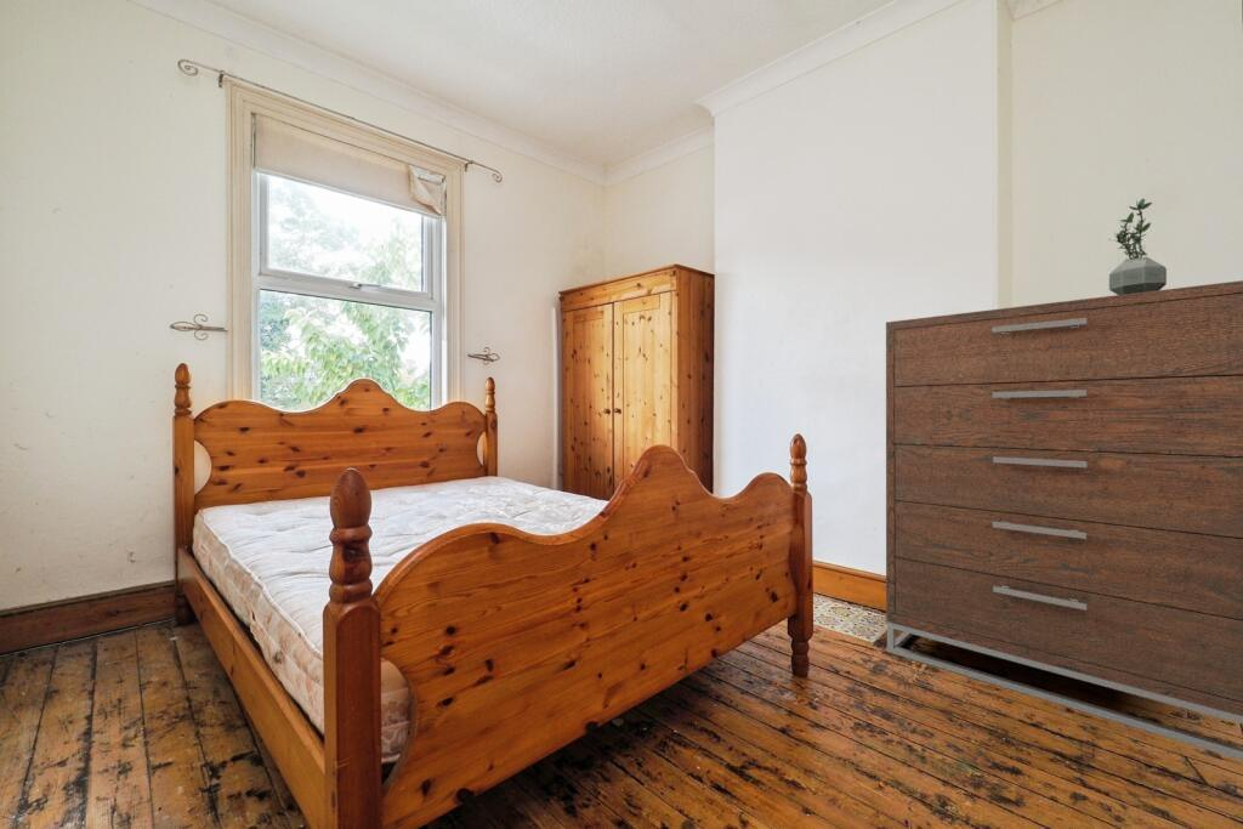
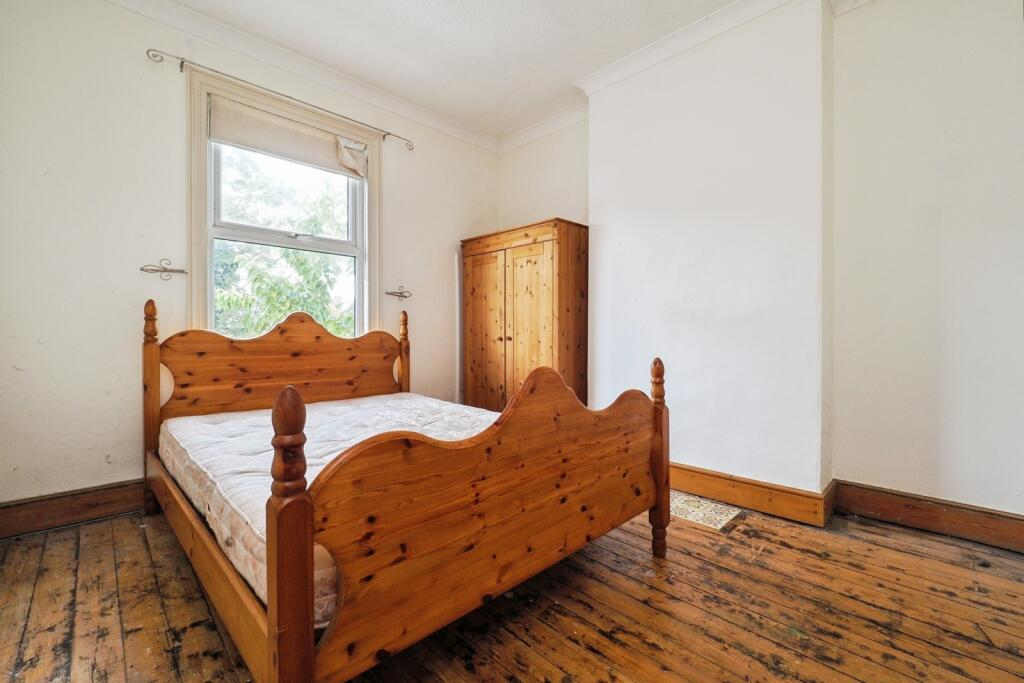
- potted plant [1107,198,1168,295]
- dresser [885,279,1243,761]
